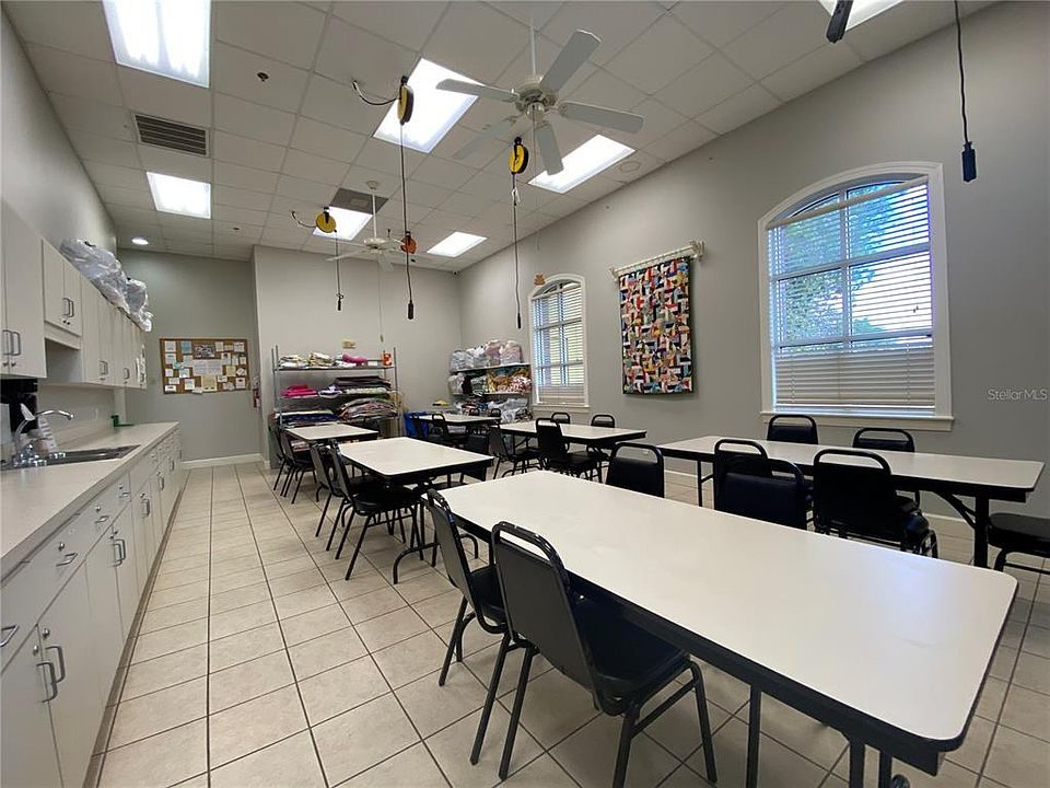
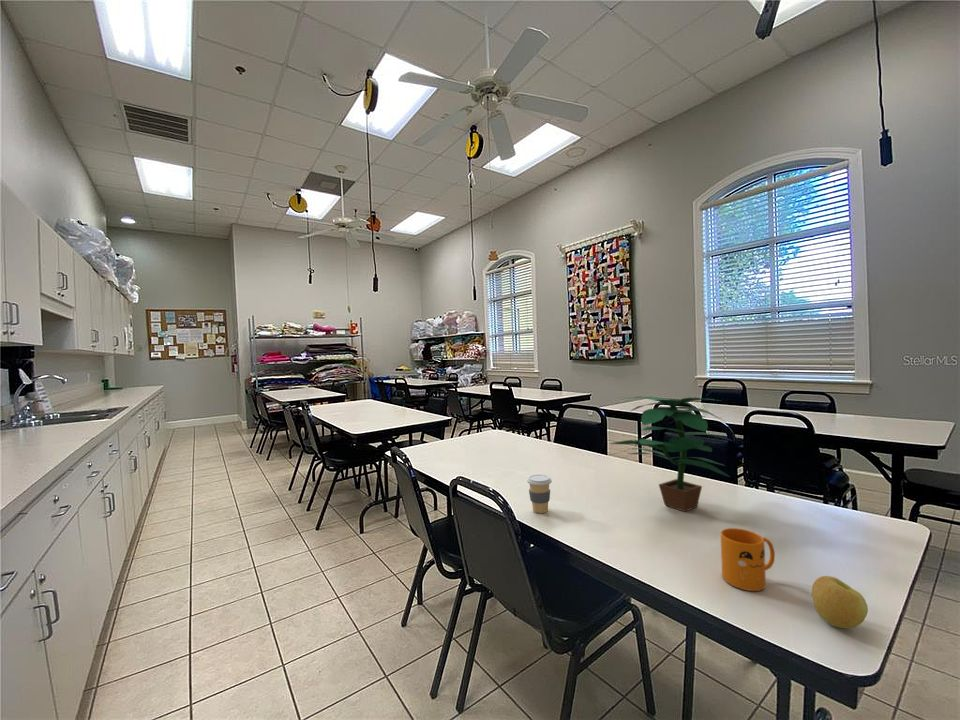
+ coffee cup [526,474,553,514]
+ mug [720,527,776,592]
+ potted plant [609,395,733,513]
+ apple [811,575,869,629]
